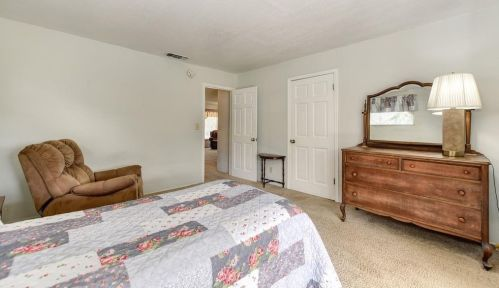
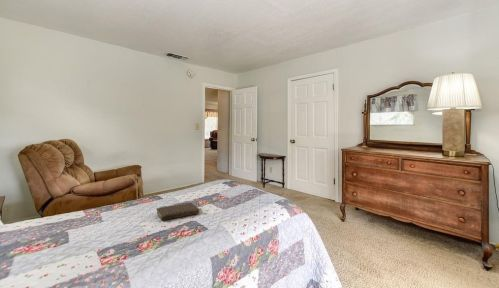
+ book [155,202,203,221]
